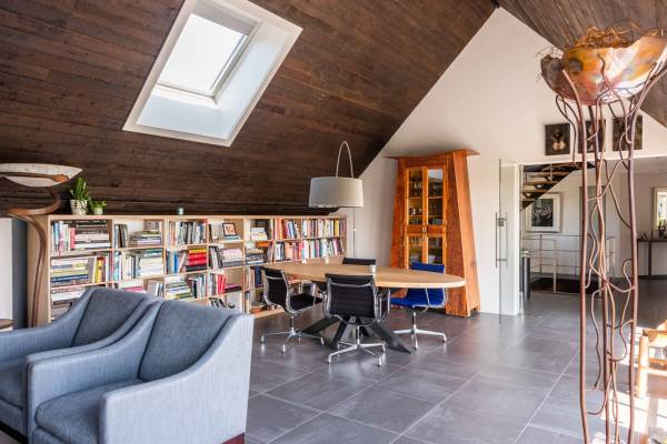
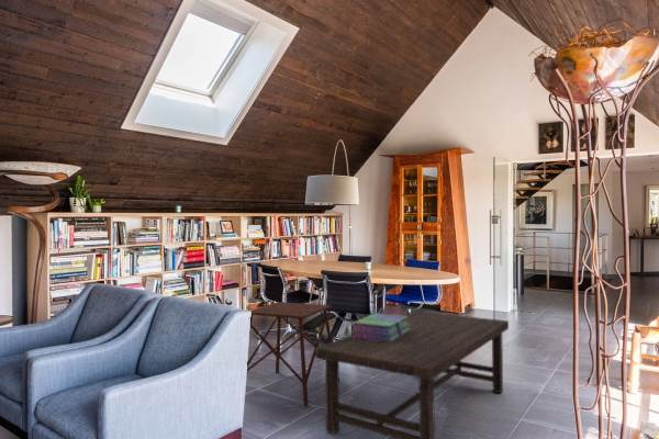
+ stack of books [349,313,410,341]
+ side table [246,301,340,407]
+ coffee table [315,311,510,439]
